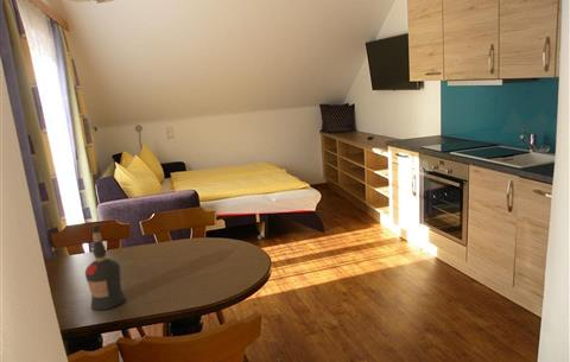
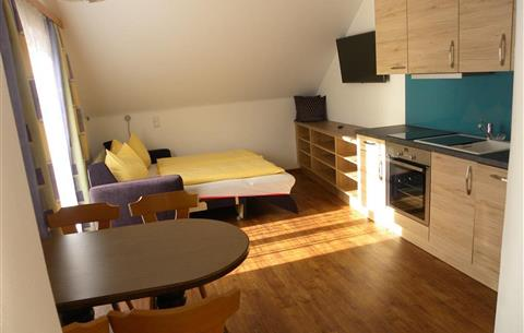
- liquor bottle [84,223,126,311]
